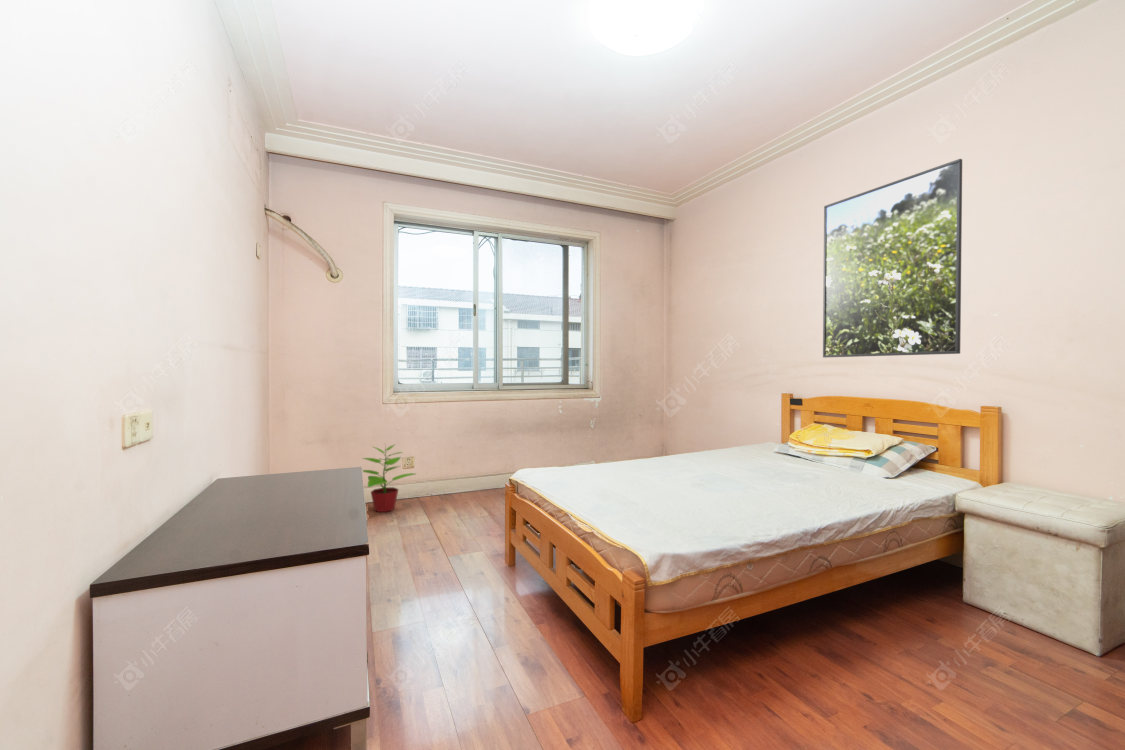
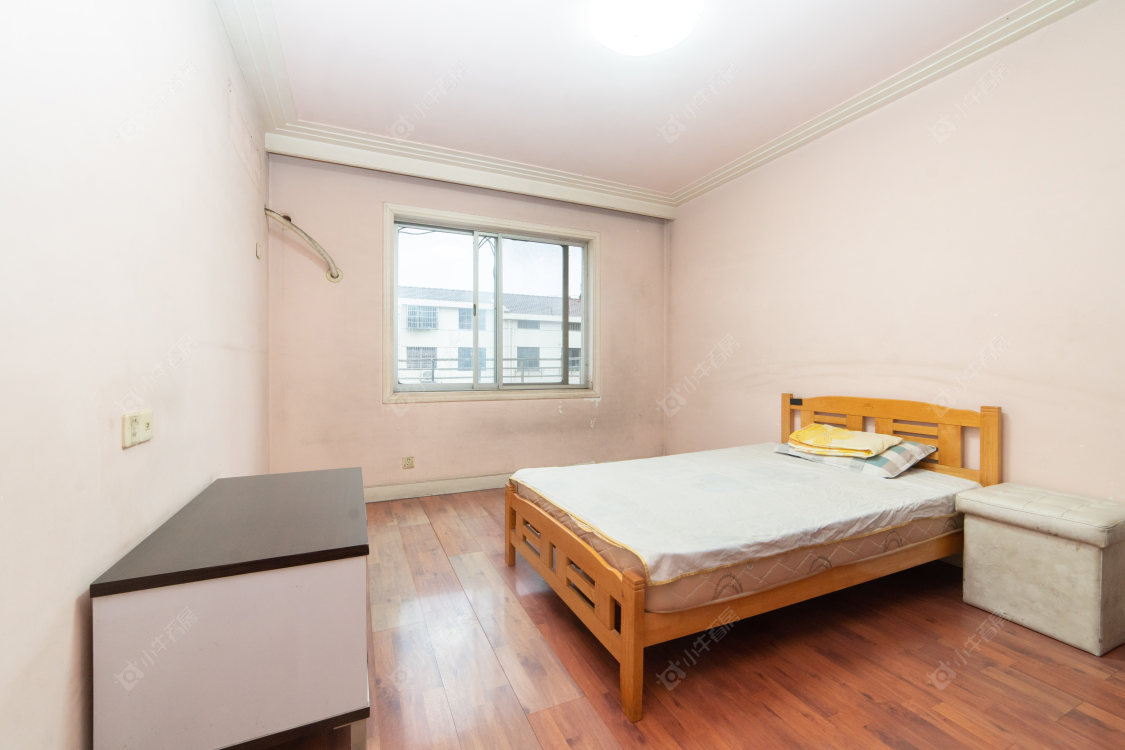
- potted plant [361,444,416,513]
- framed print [822,158,963,358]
